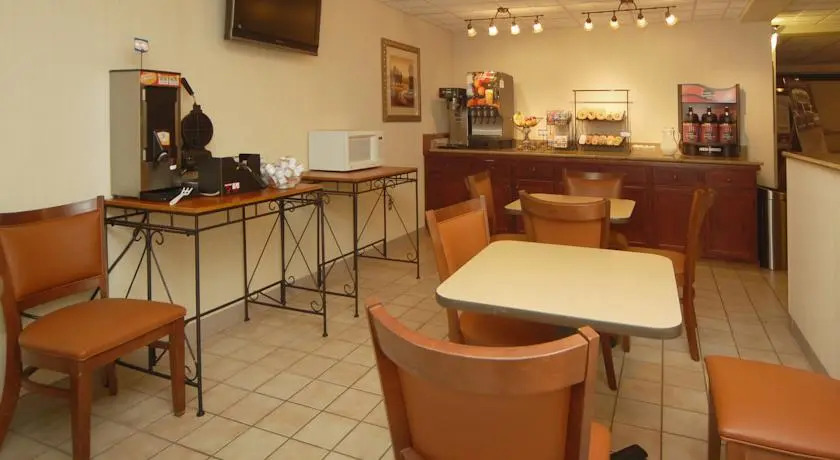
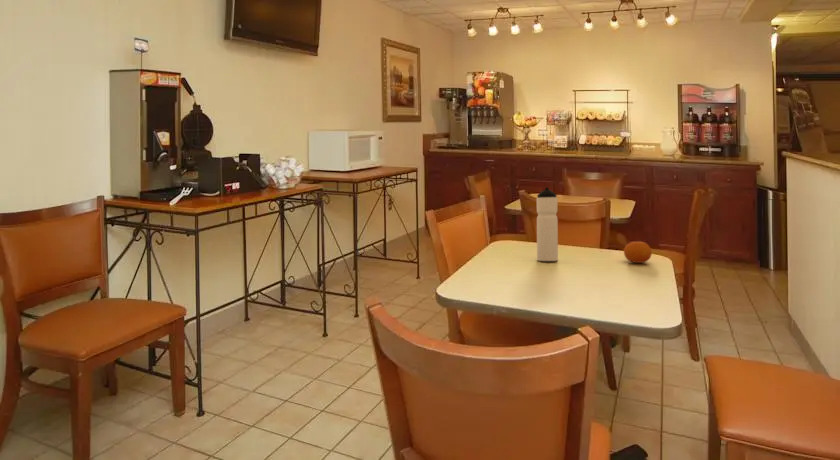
+ fruit [623,241,653,264]
+ water bottle [536,187,559,262]
